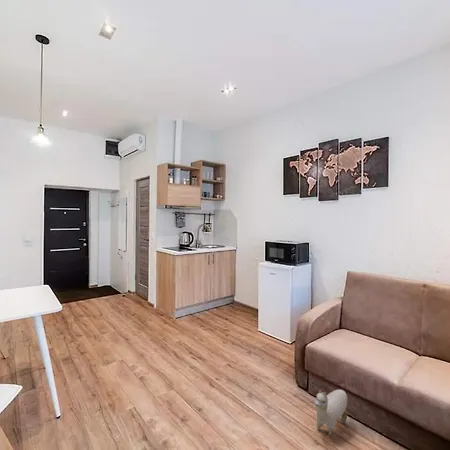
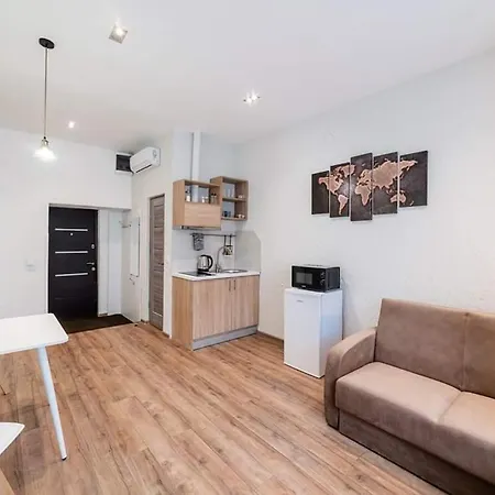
- plush toy [314,389,349,437]
